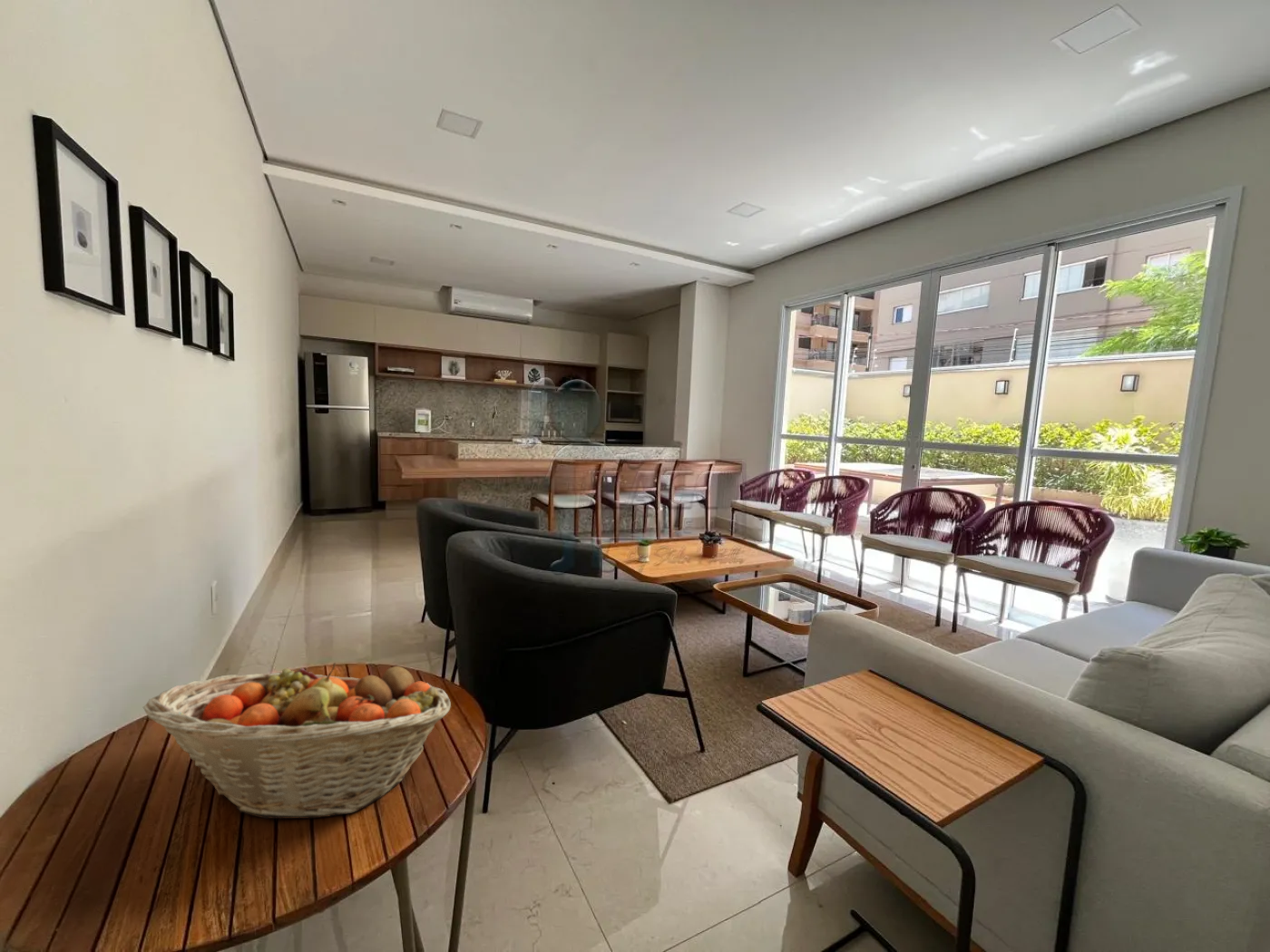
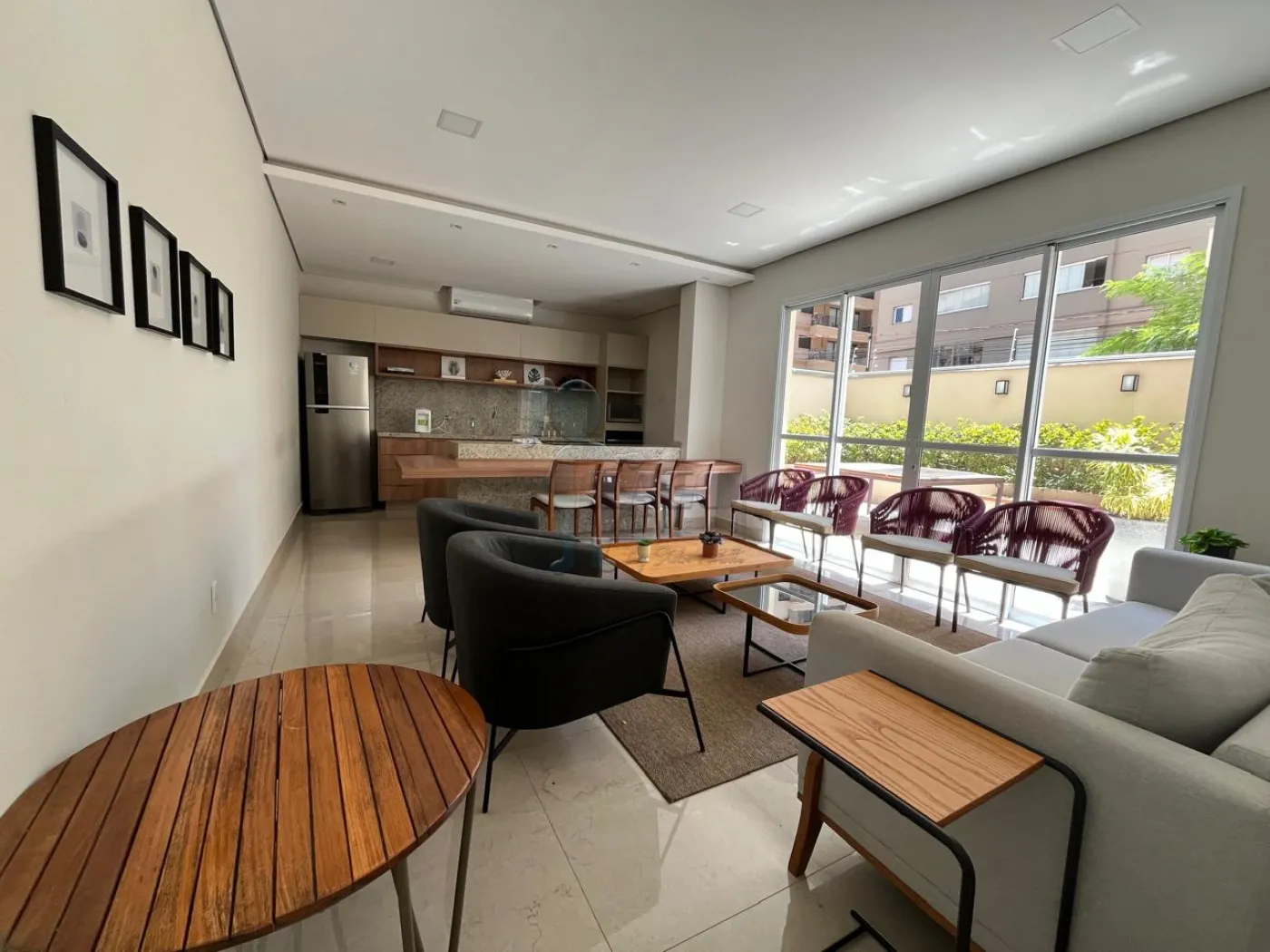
- fruit basket [142,662,452,820]
